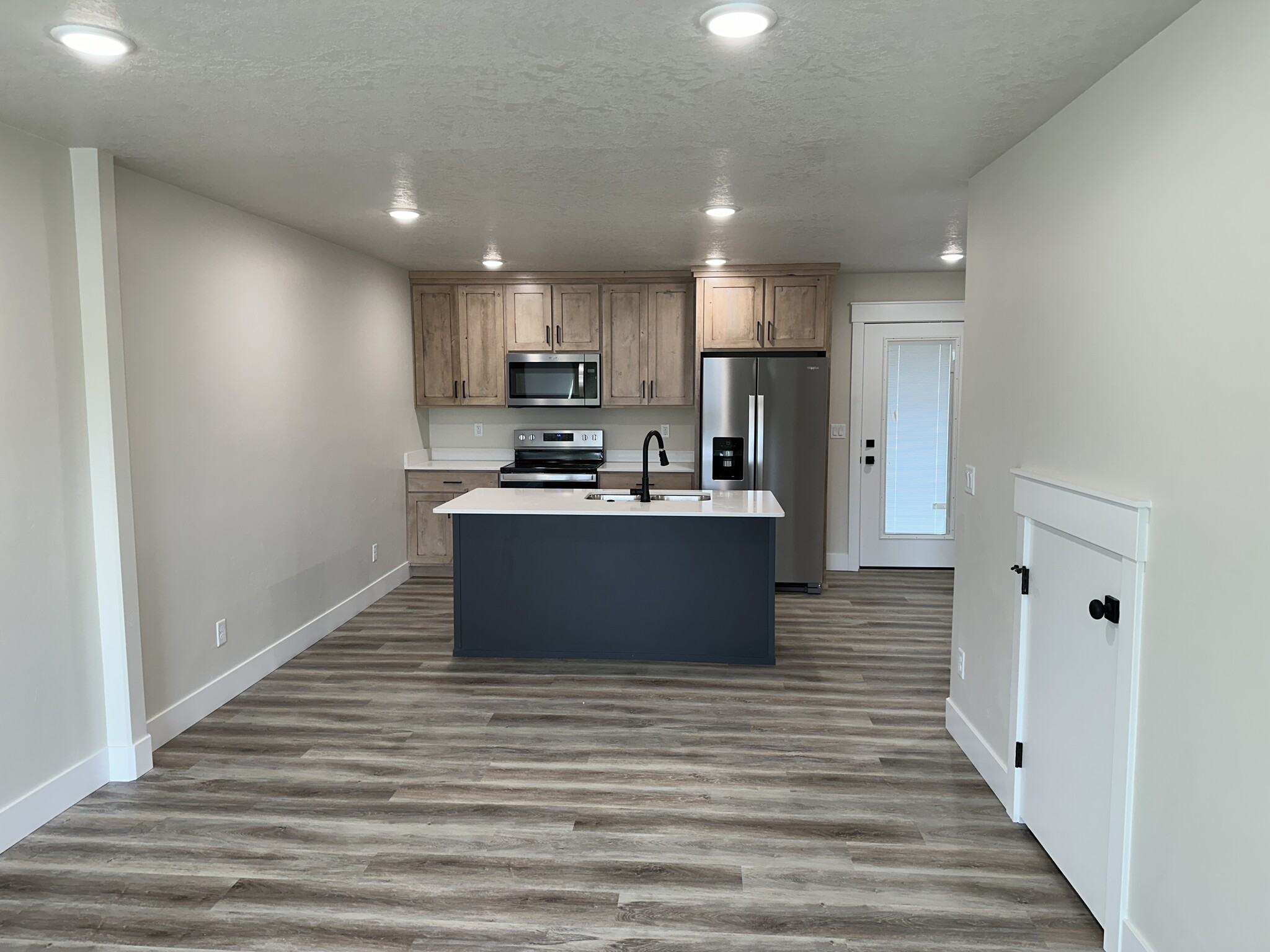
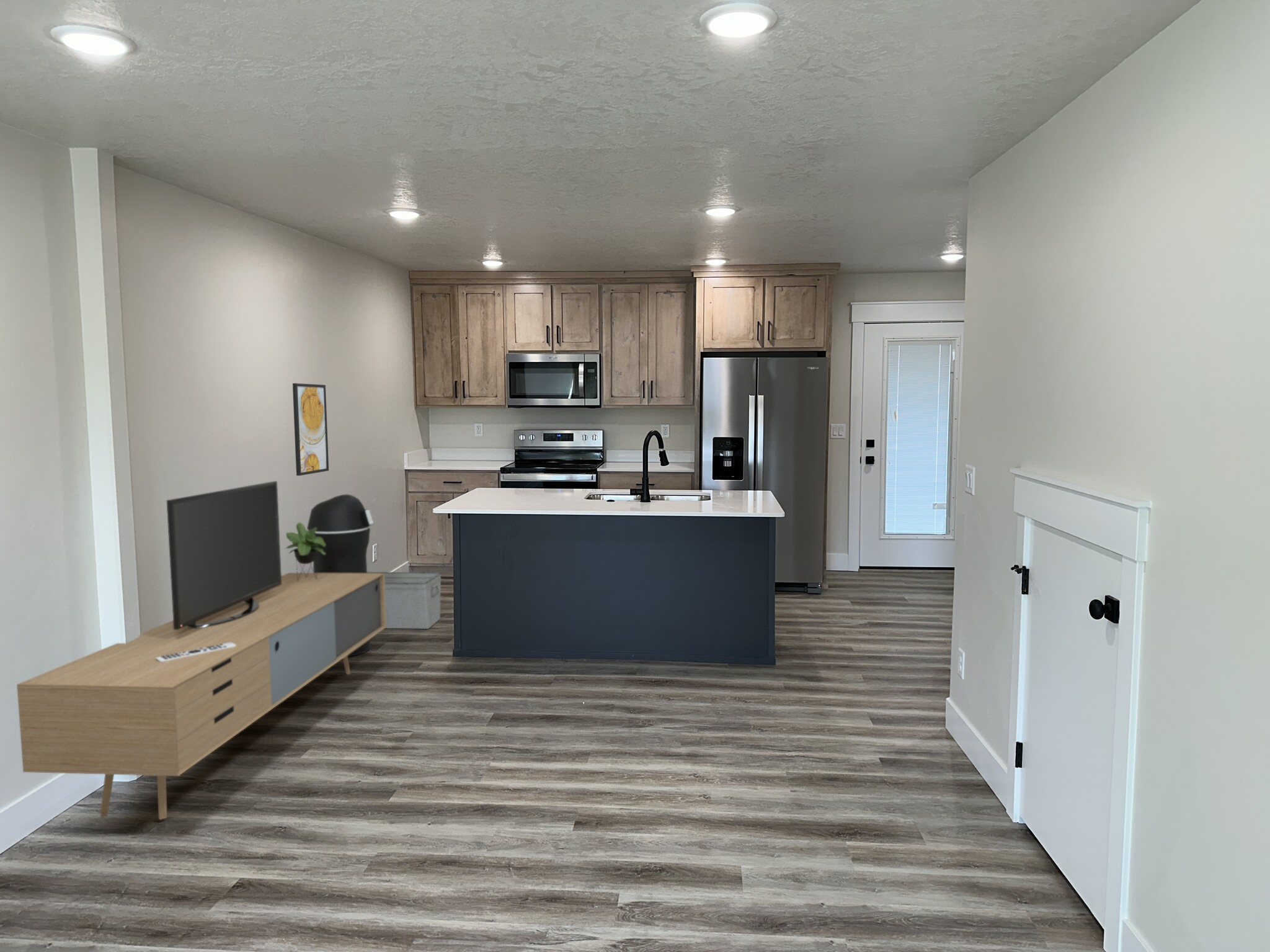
+ media console [16,480,386,821]
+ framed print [292,382,329,476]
+ storage bin [367,571,442,630]
+ trash can [306,493,374,658]
